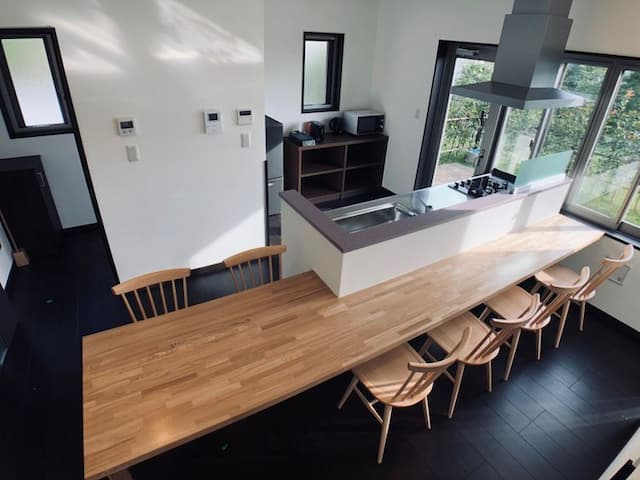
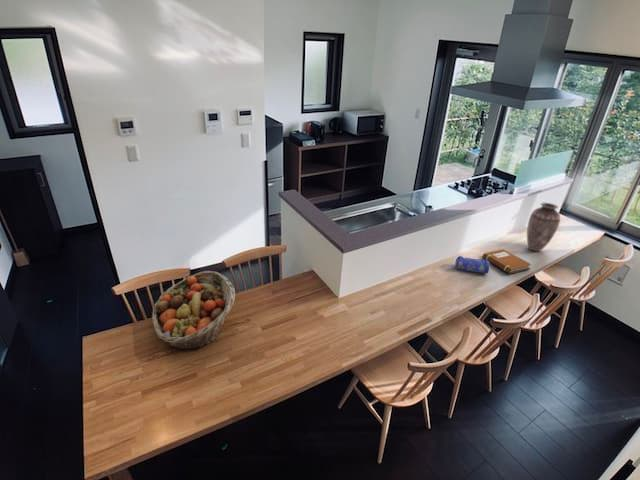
+ vase [526,202,561,253]
+ pencil case [454,255,491,274]
+ notebook [482,248,533,275]
+ fruit basket [151,270,236,350]
